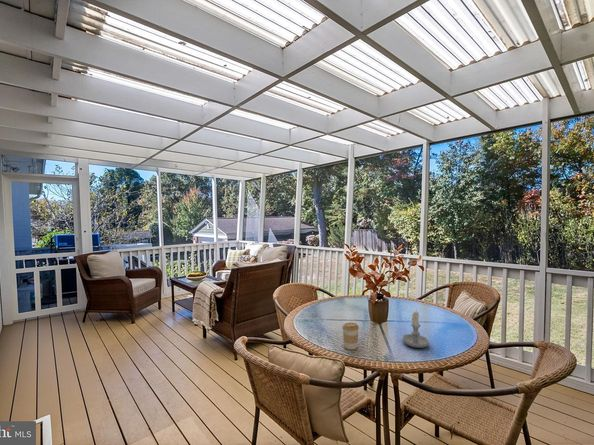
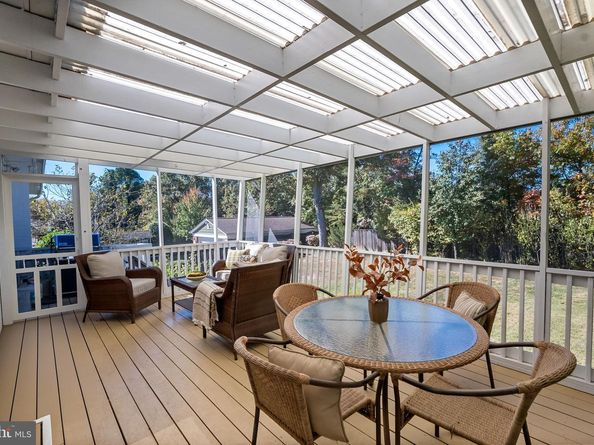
- candle [401,309,430,349]
- coffee cup [341,322,360,350]
